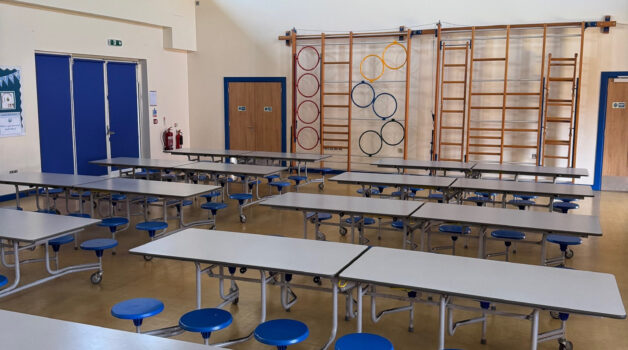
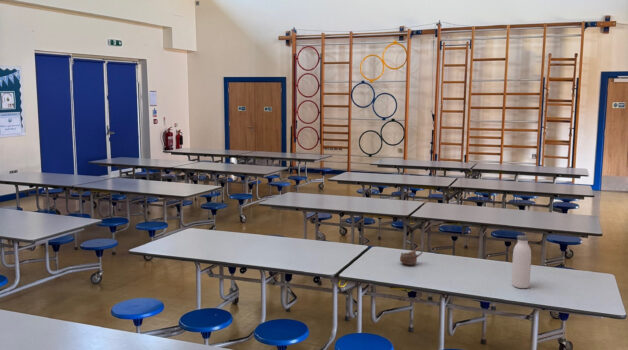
+ cup [399,246,424,266]
+ water bottle [511,234,532,289]
